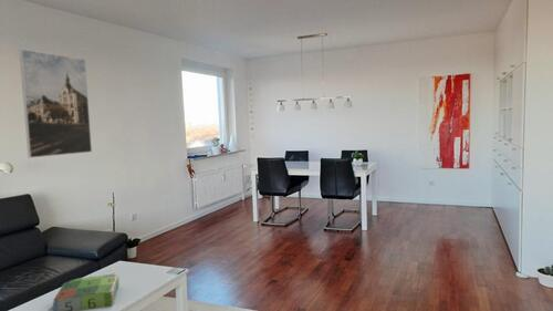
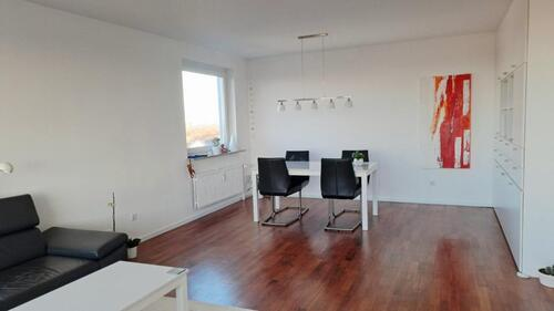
- board game [52,272,121,311]
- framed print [18,49,93,158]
